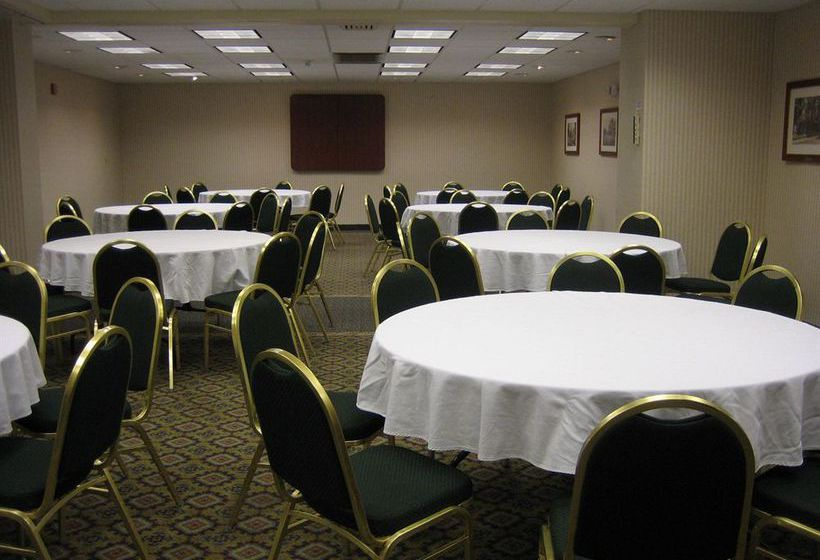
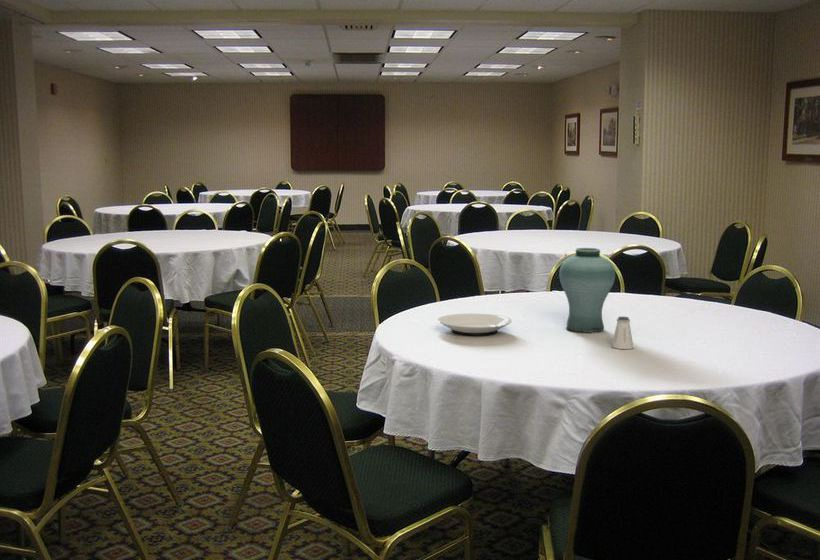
+ vase [558,247,616,334]
+ plate [437,312,513,337]
+ saltshaker [611,316,634,350]
